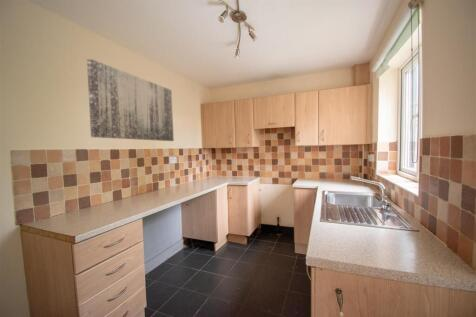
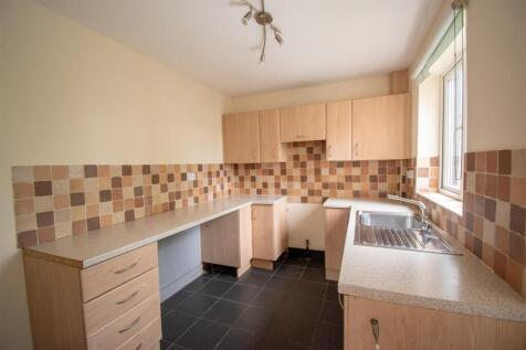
- wall art [86,58,175,142]
